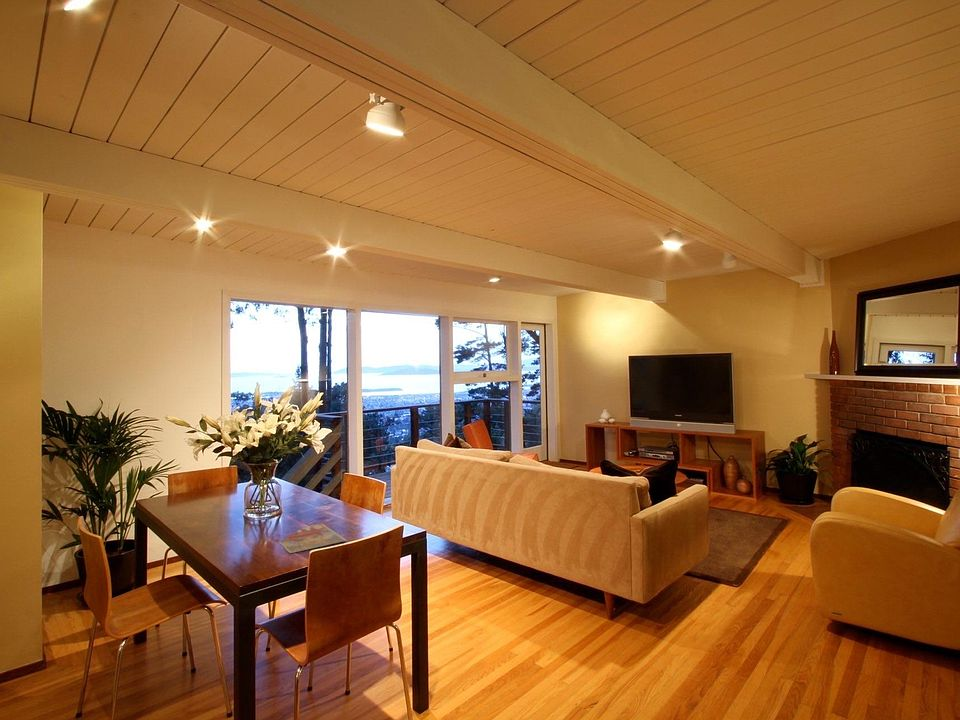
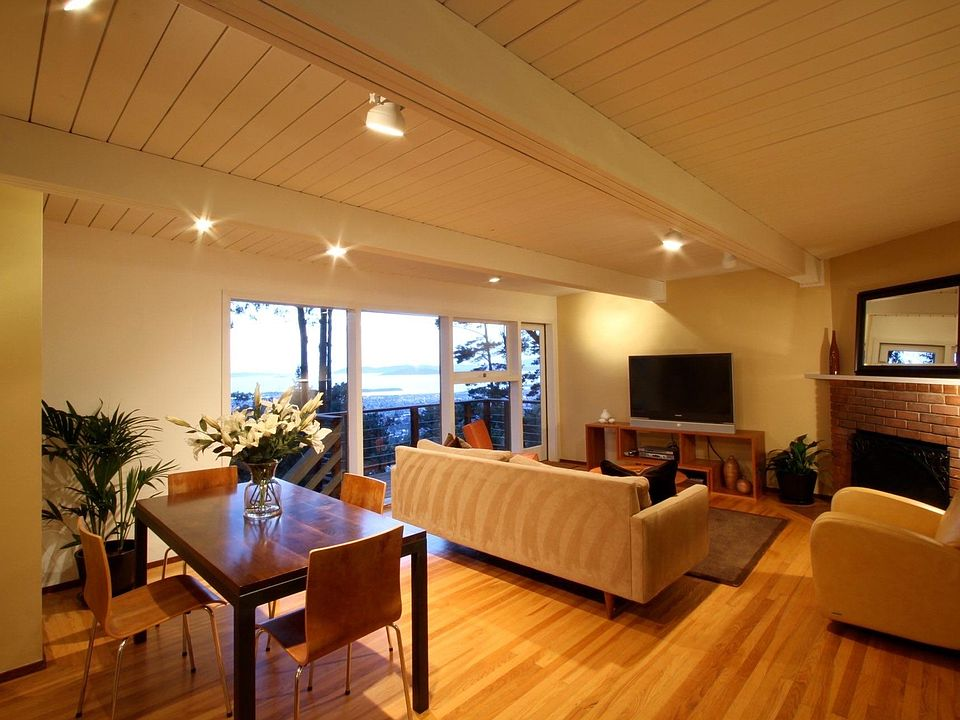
- magazine [278,523,348,554]
